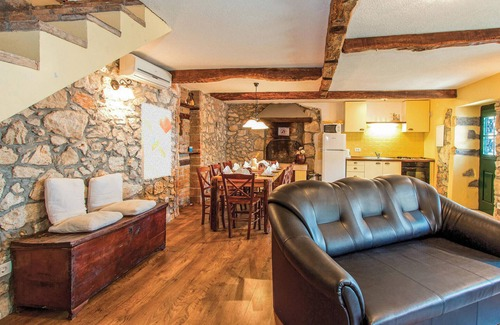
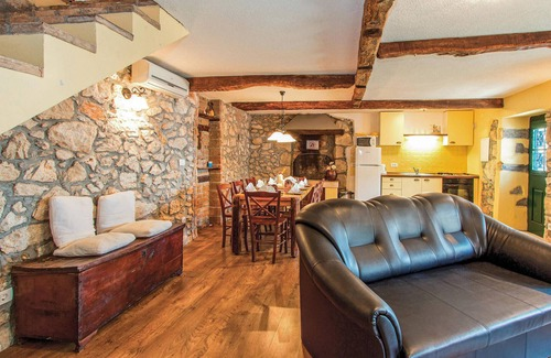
- wall art [141,102,172,181]
